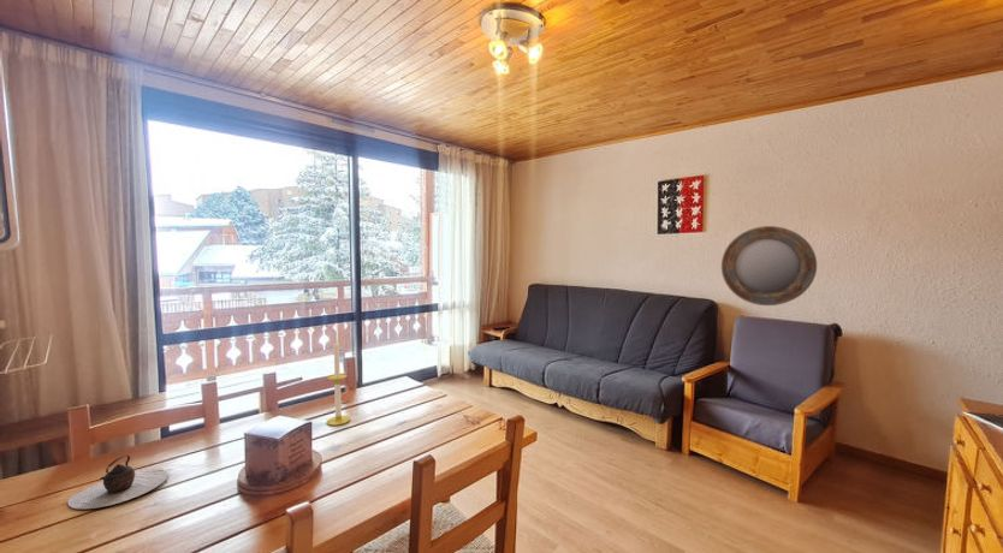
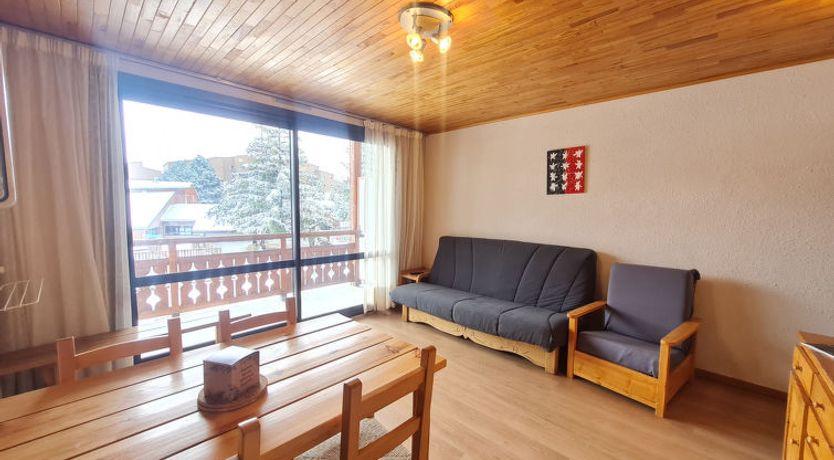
- home mirror [720,225,818,307]
- teapot [66,454,170,510]
- candle [326,339,351,427]
